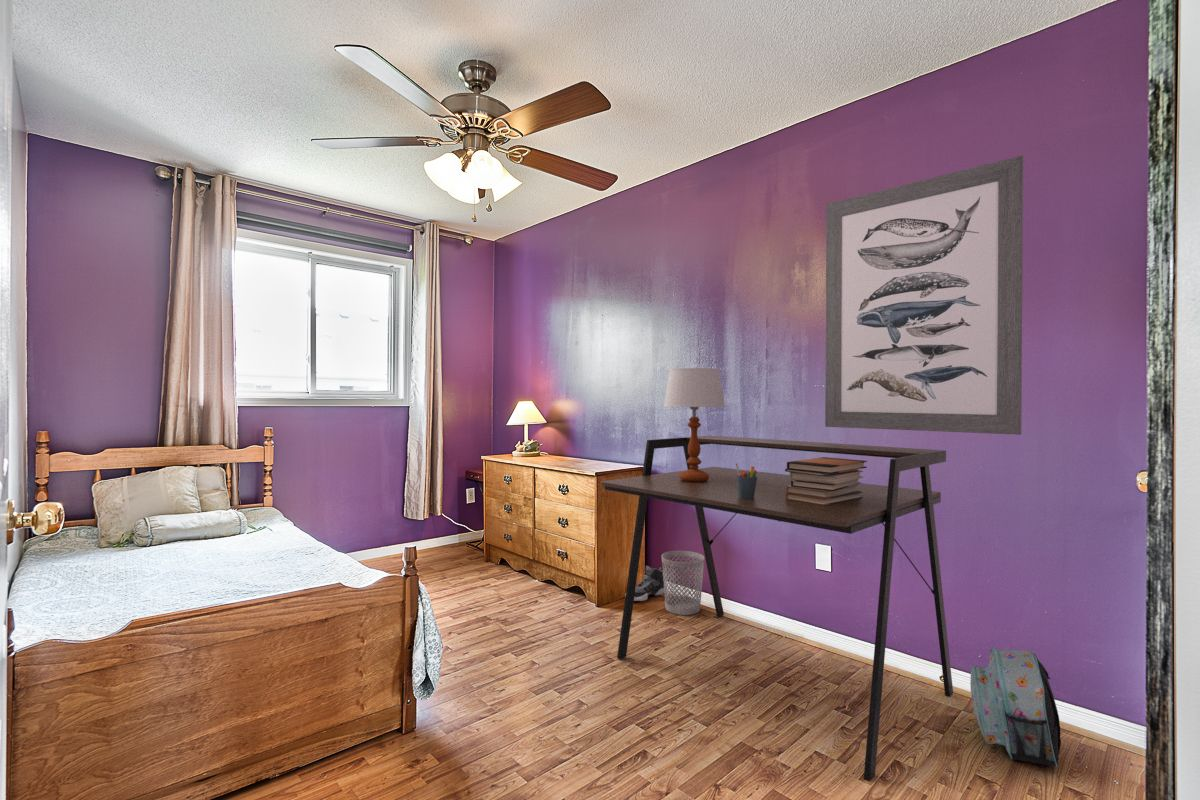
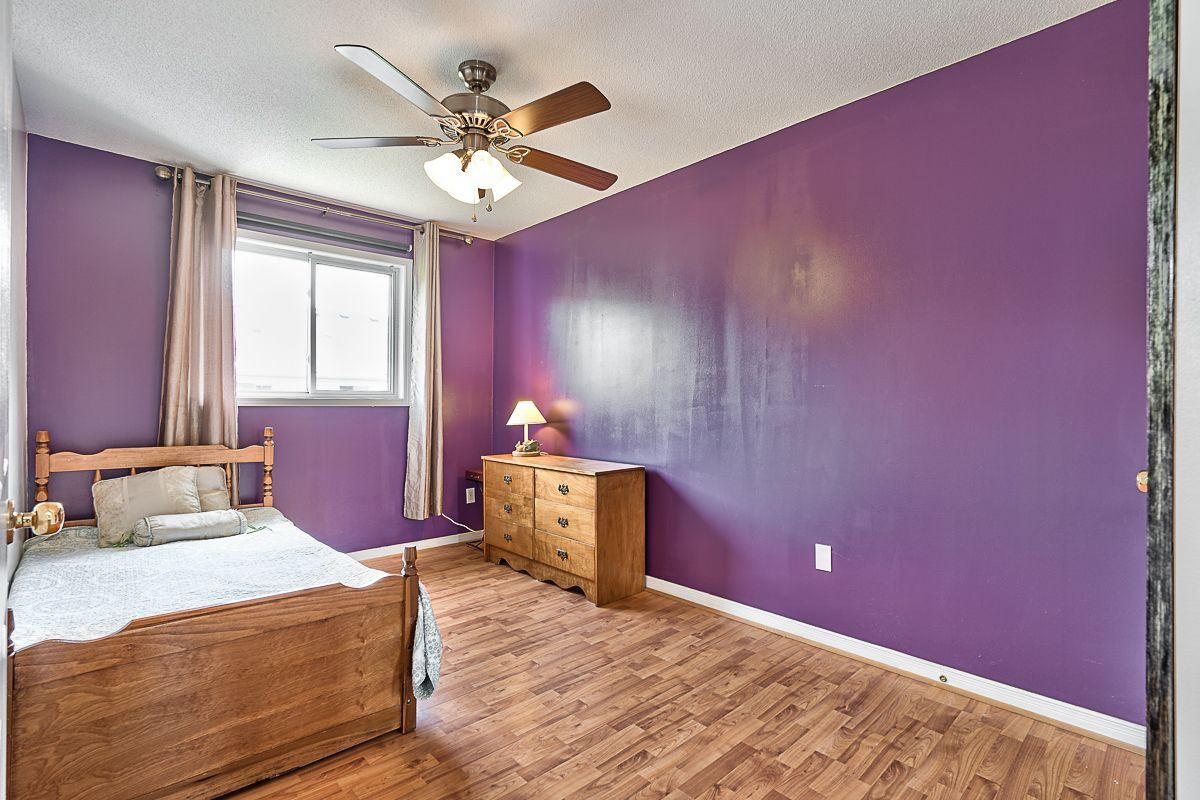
- wall art [824,155,1024,436]
- sneaker [624,565,665,602]
- wastebasket [661,550,705,616]
- desk [600,435,954,783]
- backpack [969,647,1062,768]
- pen holder [734,462,757,499]
- table lamp [663,367,726,482]
- book stack [784,456,868,506]
